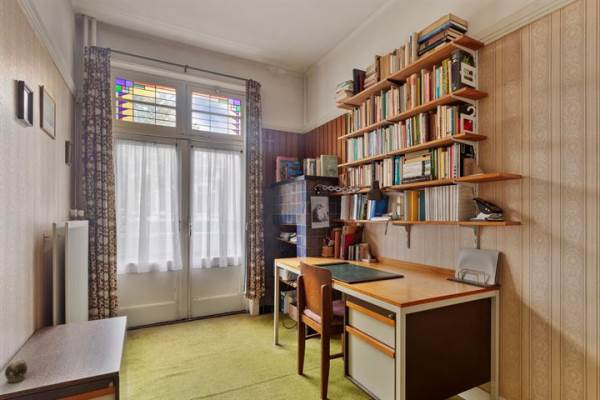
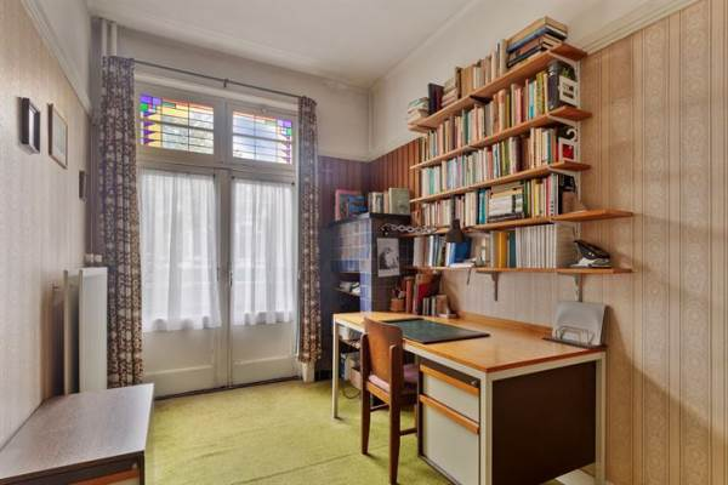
- decorative egg [4,359,29,384]
